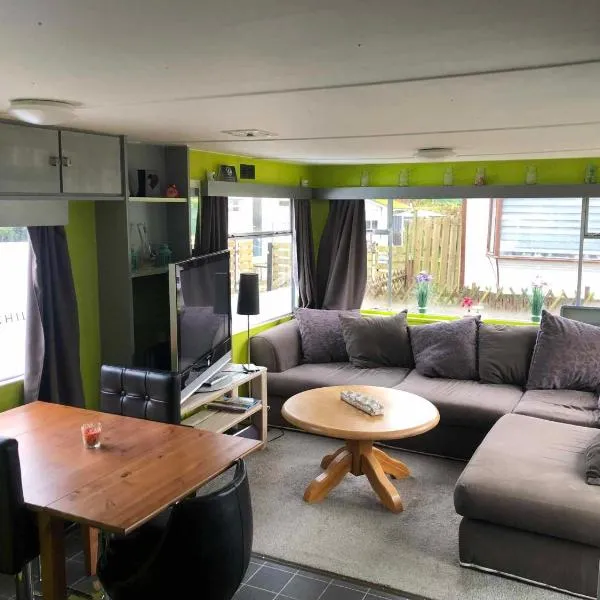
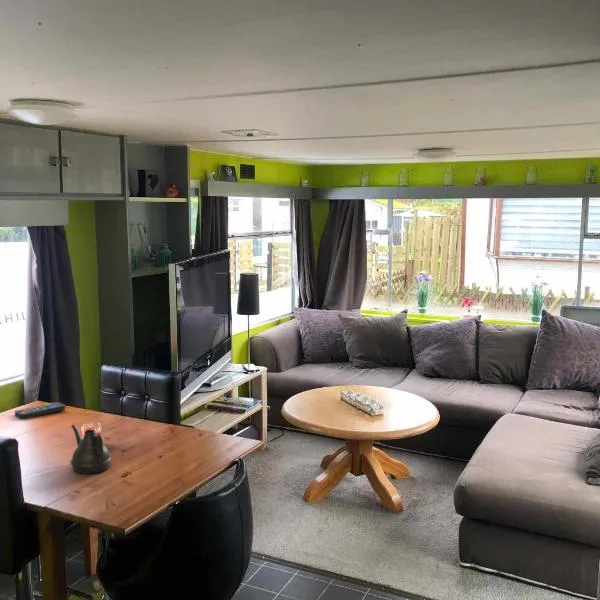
+ remote control [14,401,66,420]
+ teapot [69,424,113,475]
